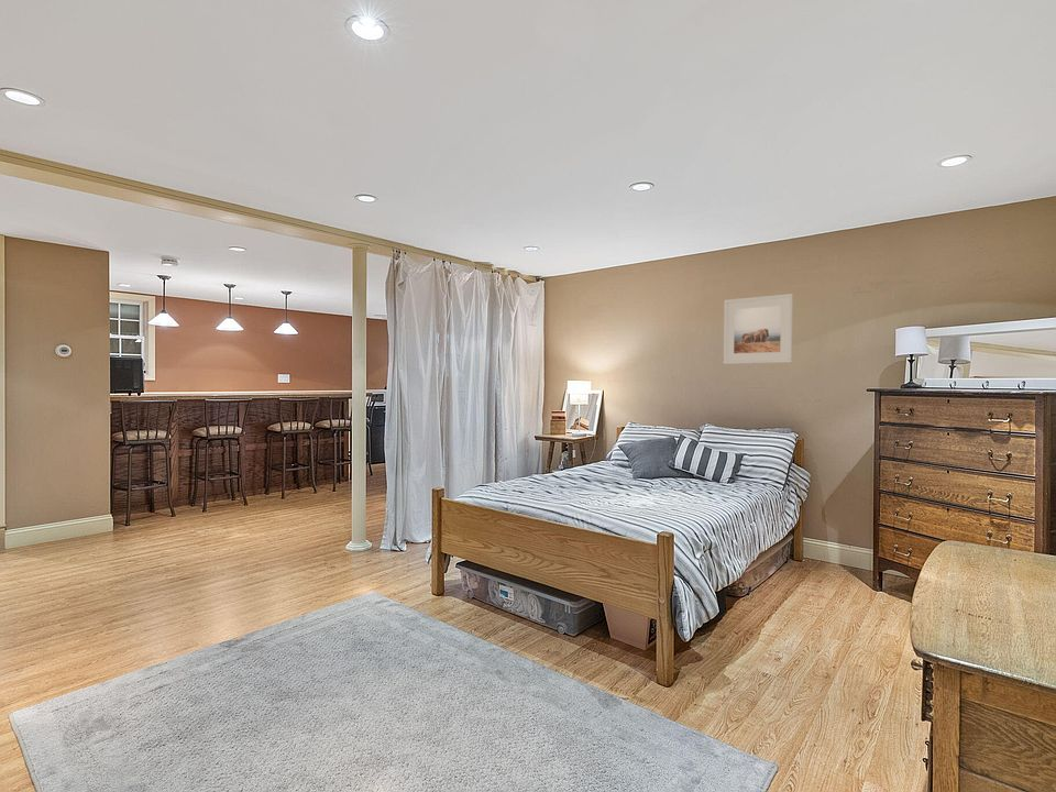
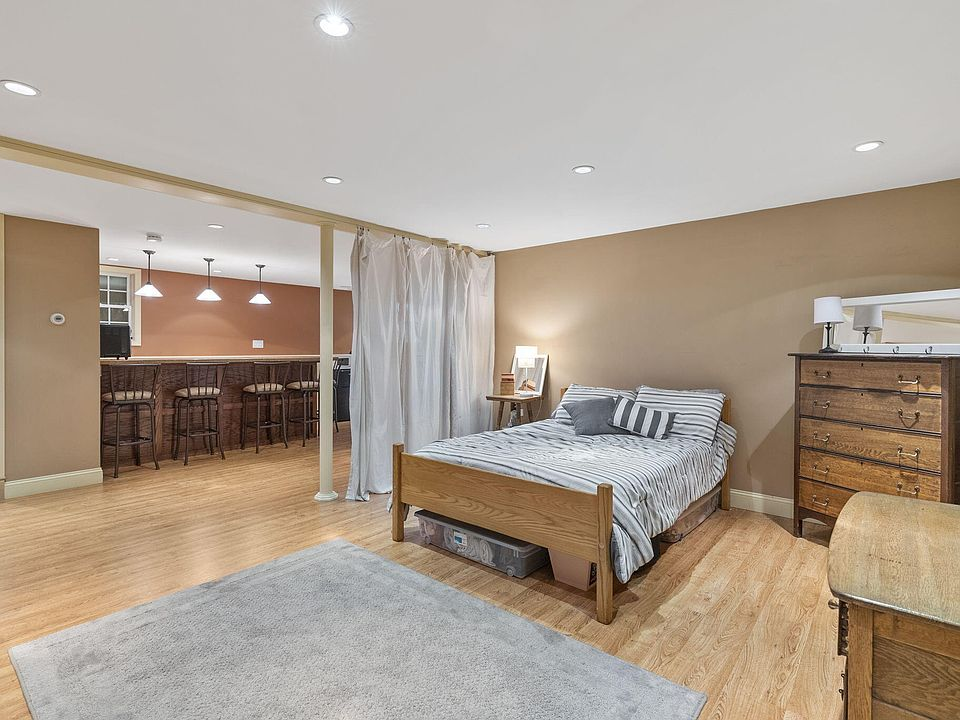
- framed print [723,293,794,365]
